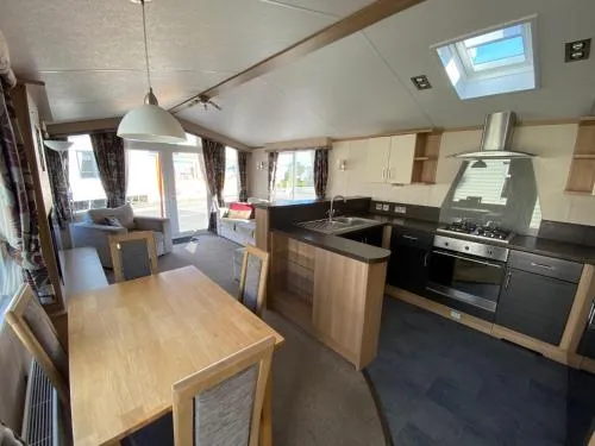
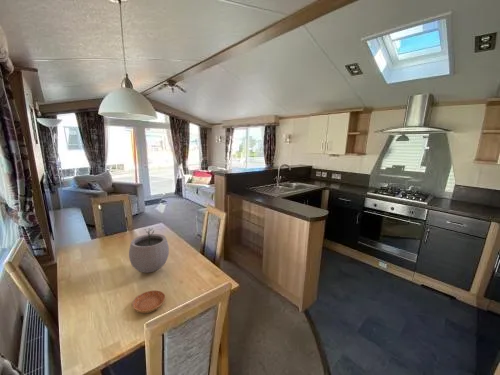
+ saucer [131,289,166,314]
+ plant pot [128,227,170,274]
